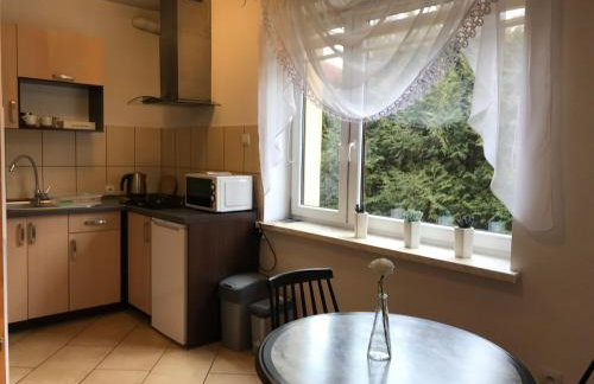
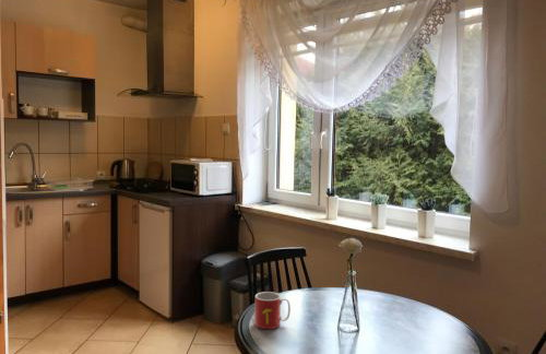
+ mug [253,291,292,330]
